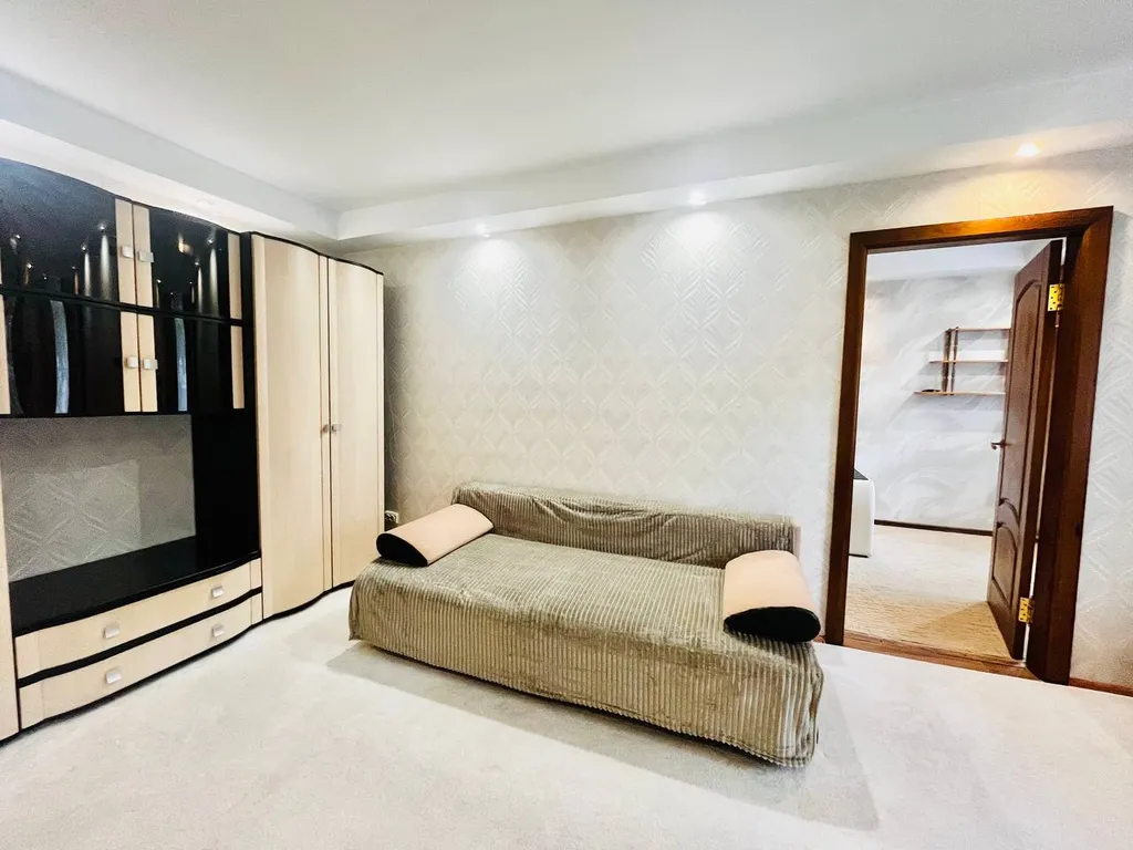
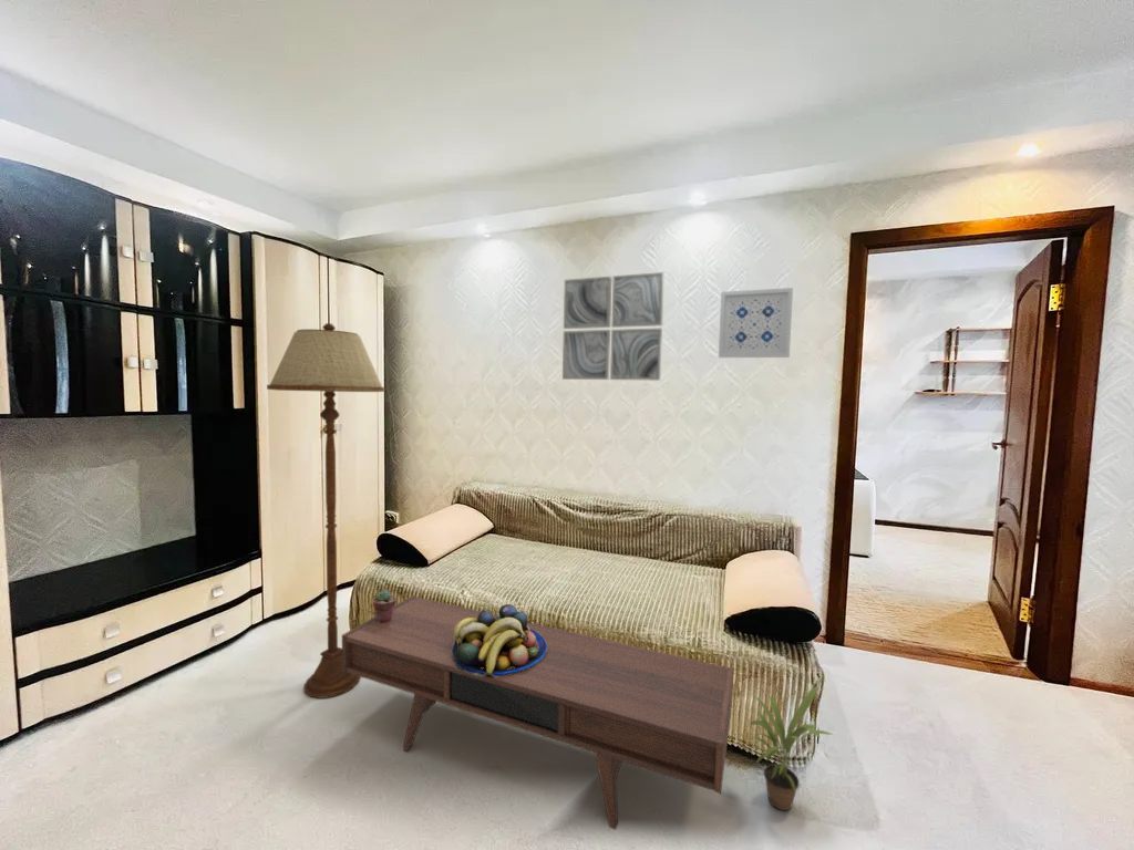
+ coffee table [341,594,734,831]
+ wall art [561,271,666,382]
+ fruit bowl [452,603,547,677]
+ potted plant [749,686,834,811]
+ potted succulent [372,589,398,623]
+ wall art [718,287,794,359]
+ floor lamp [266,322,385,699]
